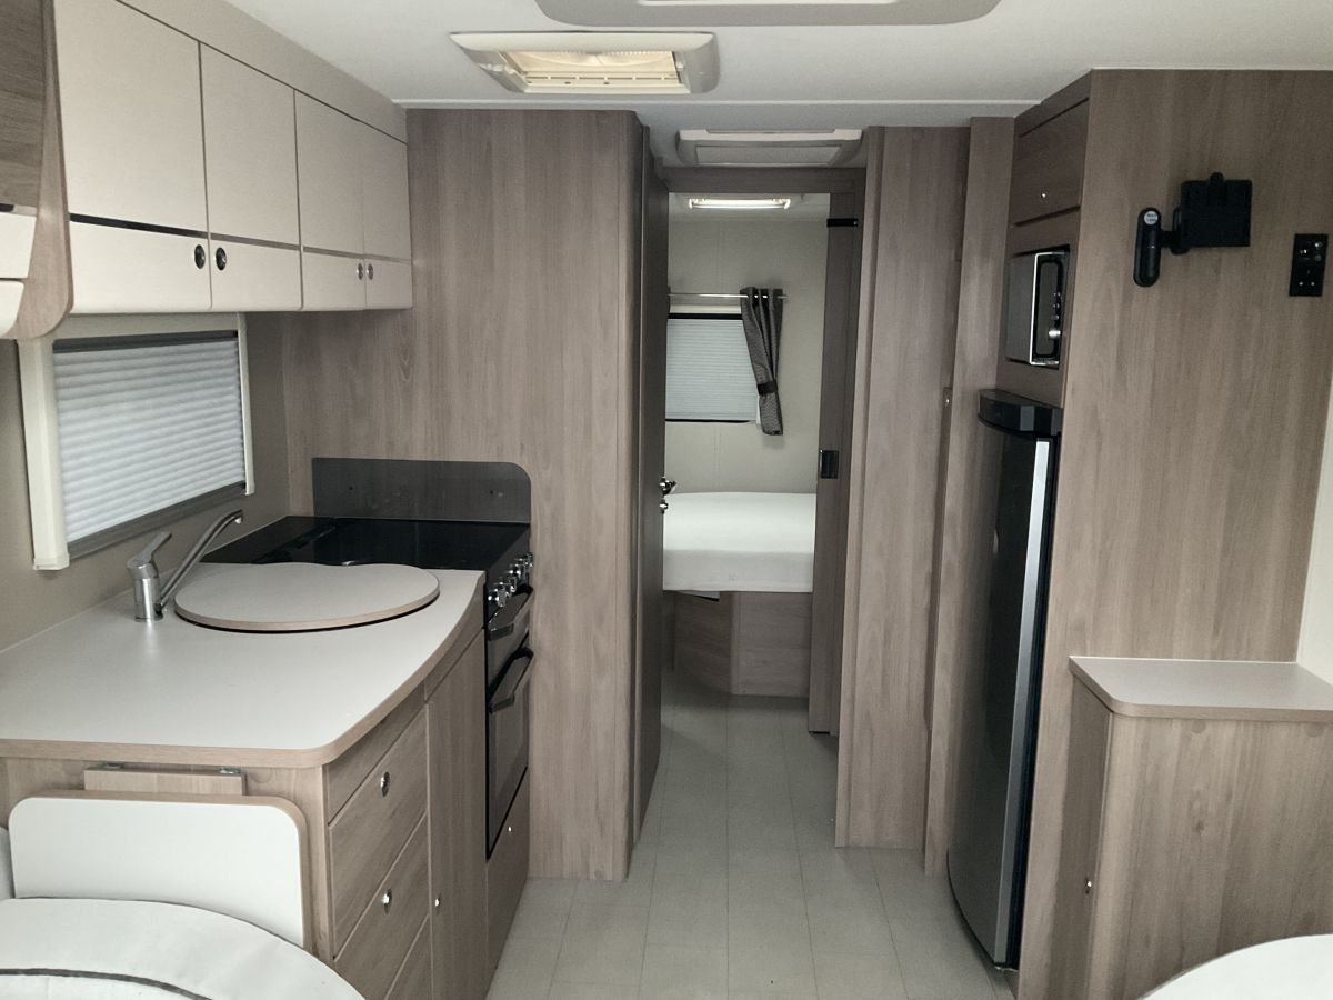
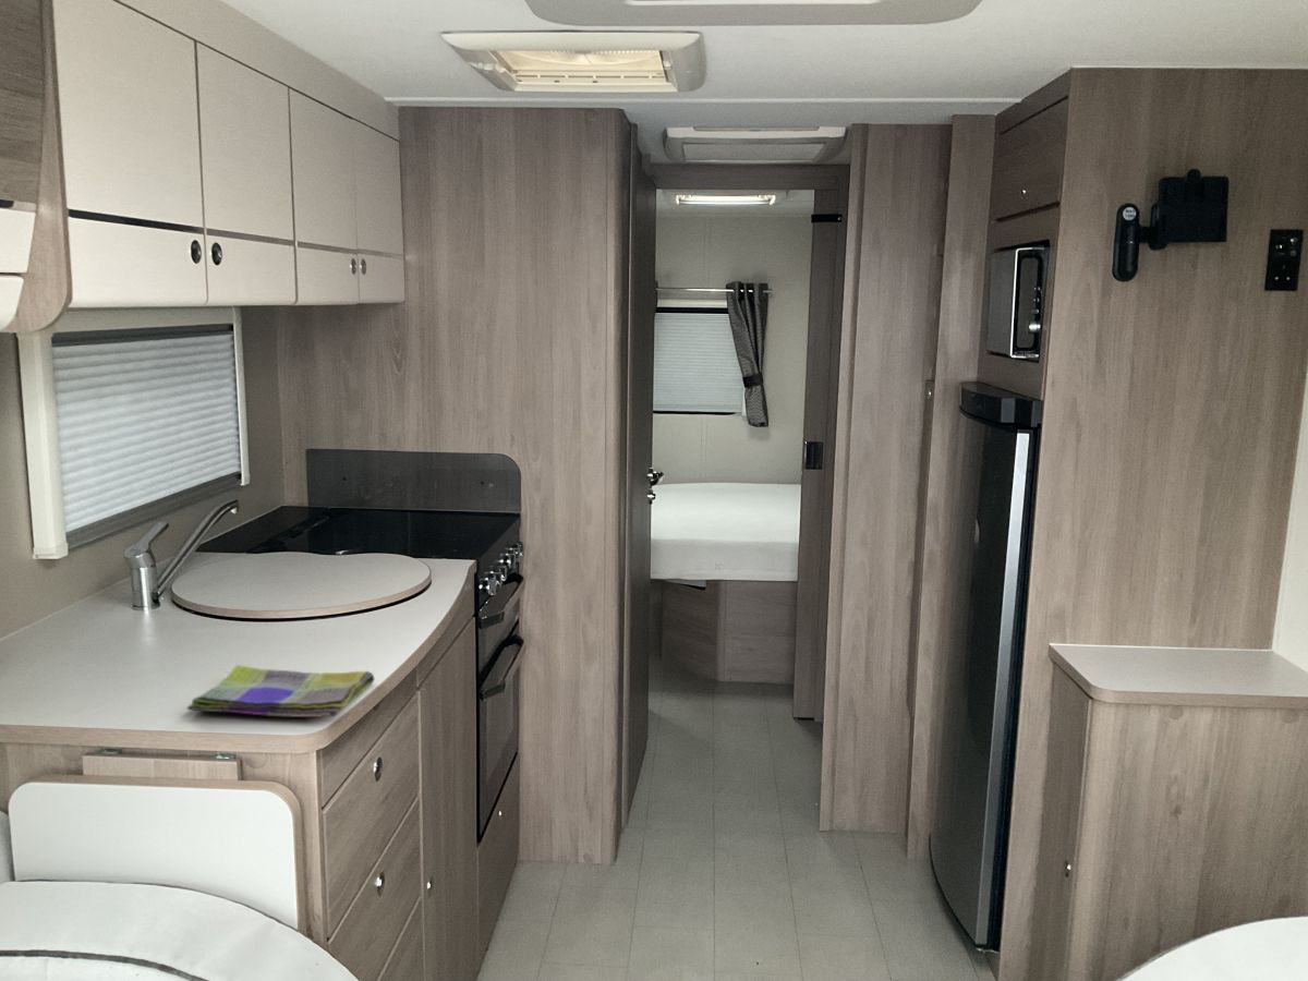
+ dish towel [186,664,376,718]
